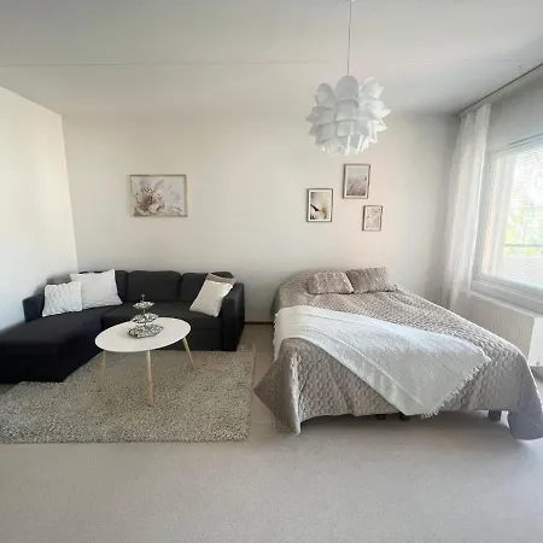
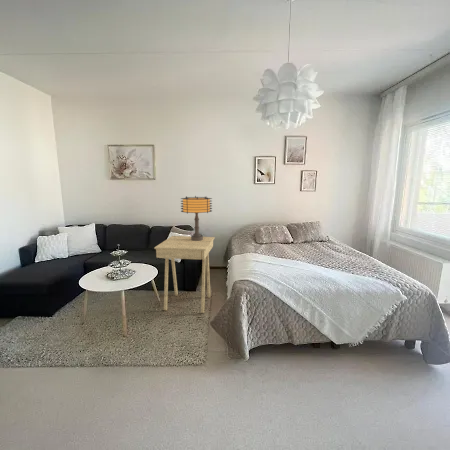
+ side table [153,235,216,314]
+ table lamp [180,195,213,241]
